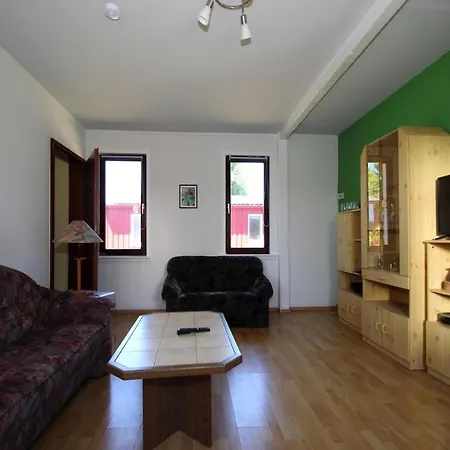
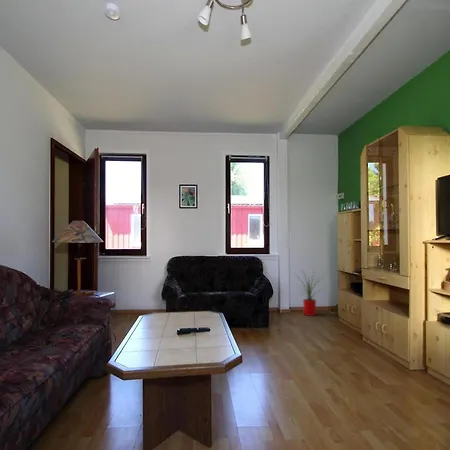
+ house plant [293,268,328,317]
